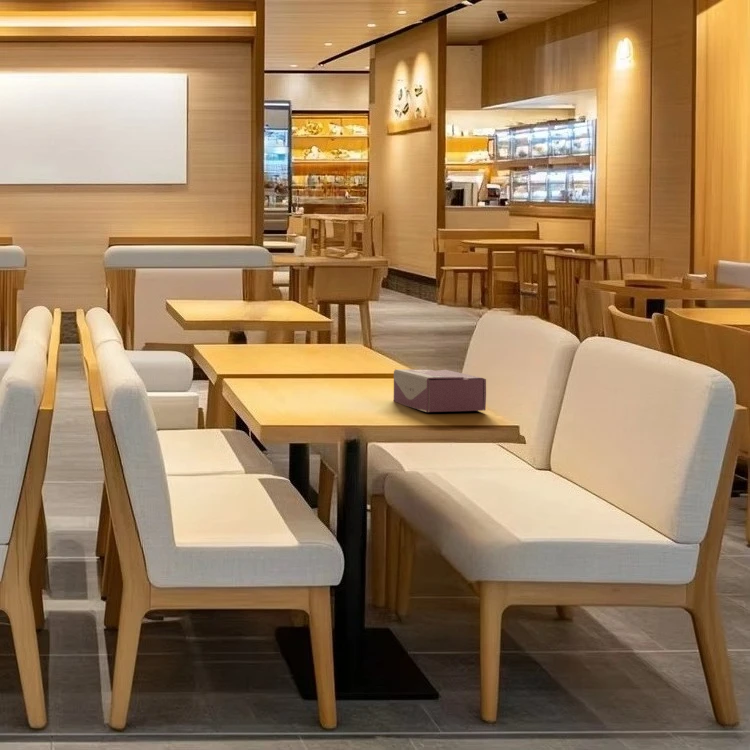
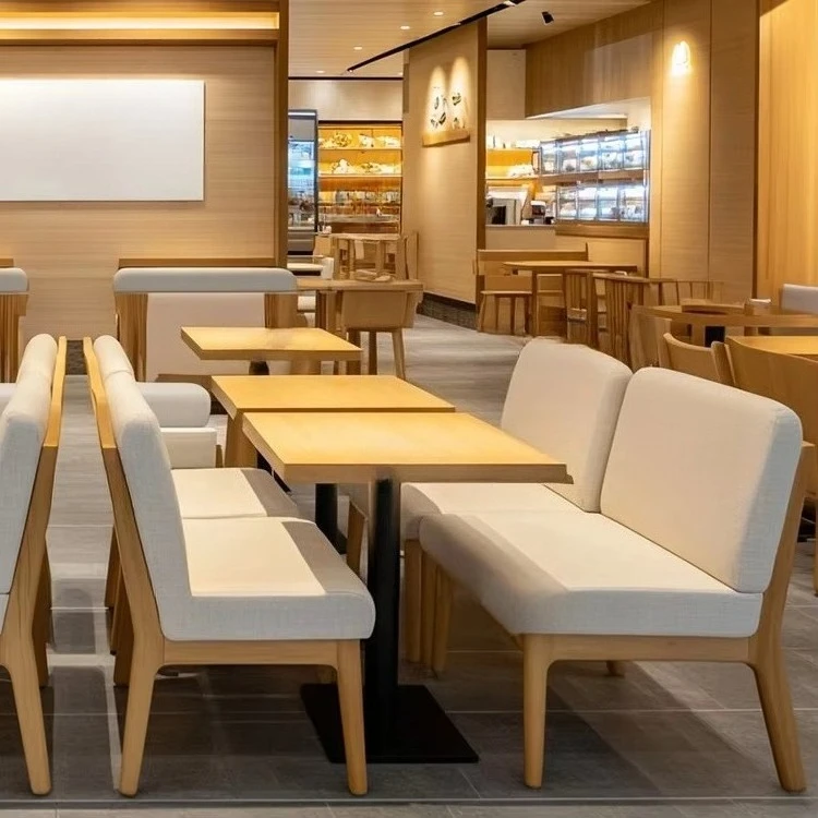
- tissue box [393,369,487,413]
